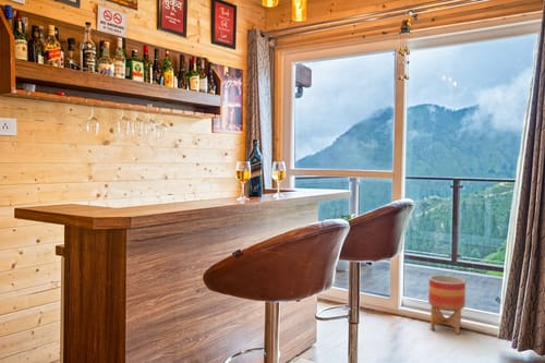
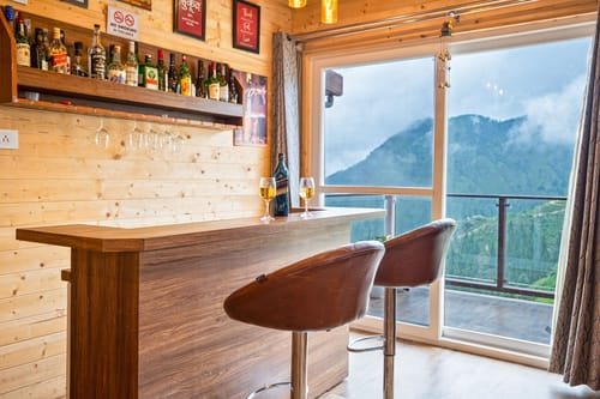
- planter [427,274,467,336]
